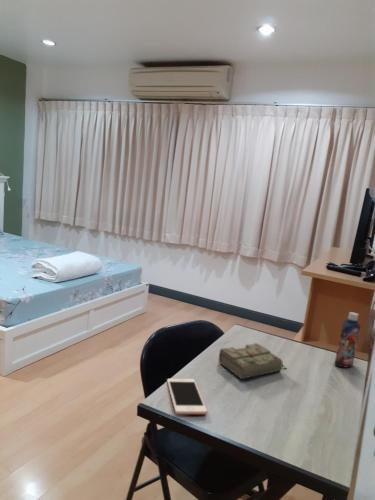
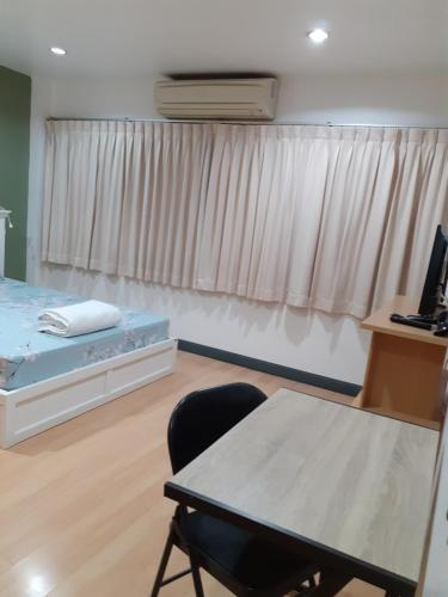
- cell phone [166,378,208,415]
- bottle [334,311,362,368]
- diary [218,342,288,380]
